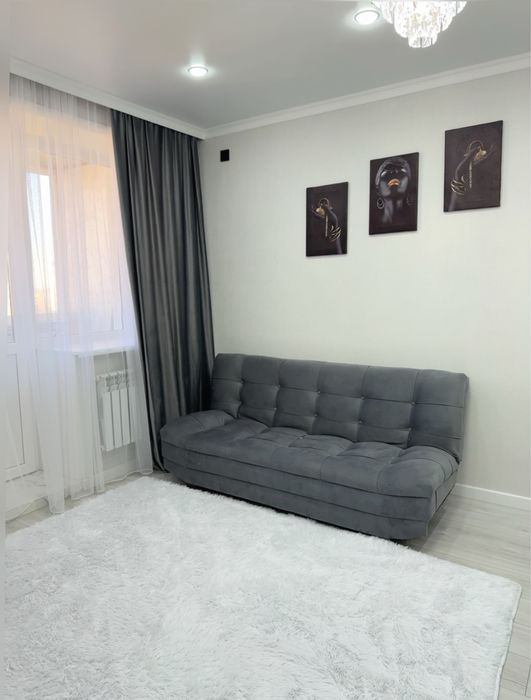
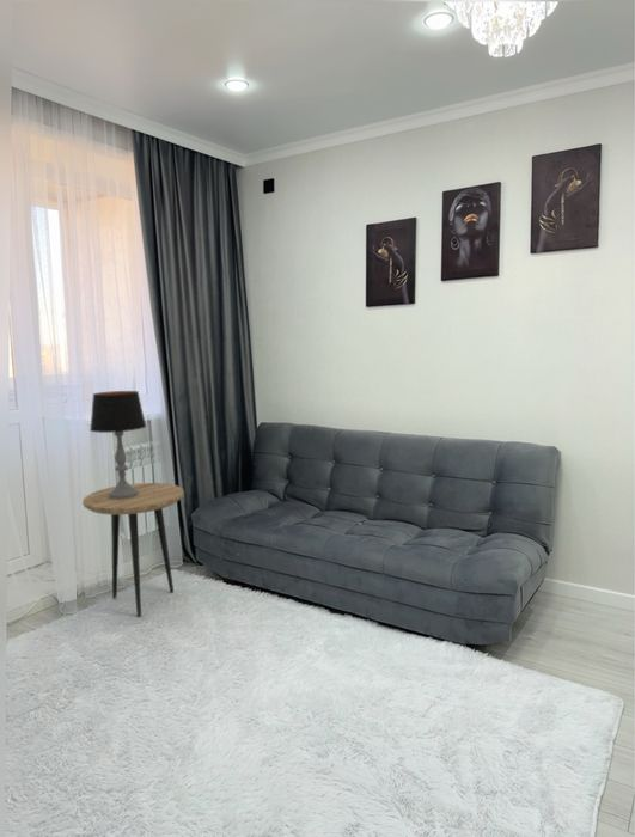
+ table lamp [88,390,147,499]
+ side table [81,482,185,618]
